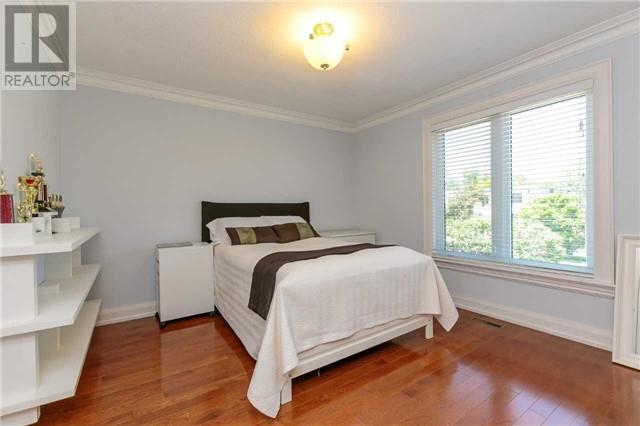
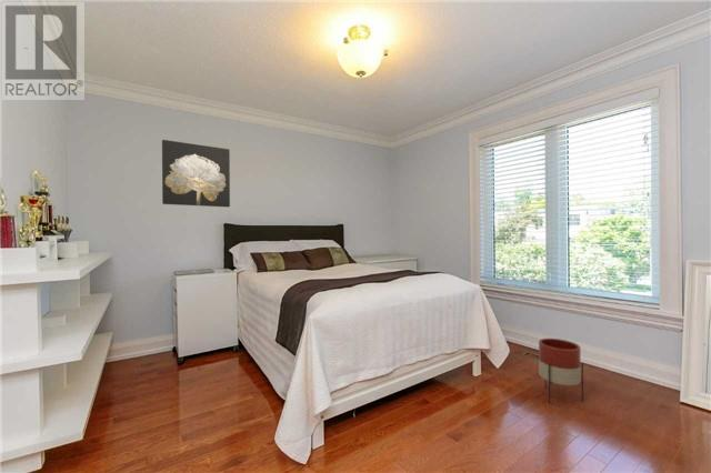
+ planter [538,338,584,404]
+ wall art [161,139,231,208]
